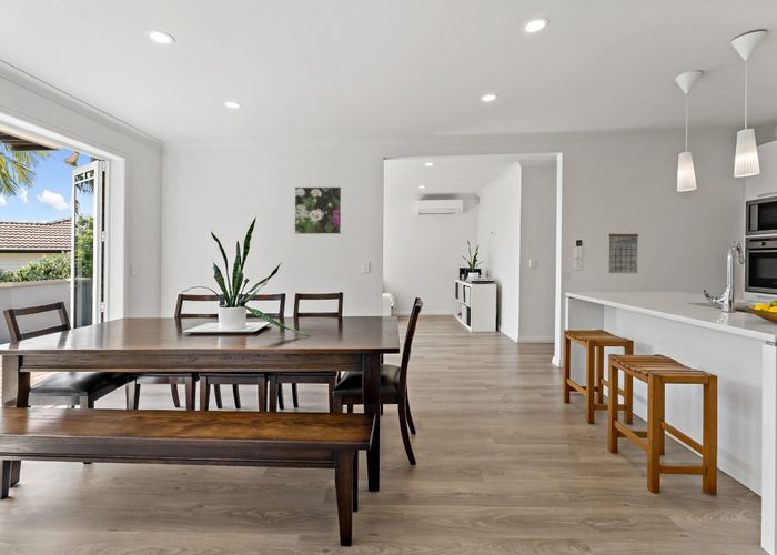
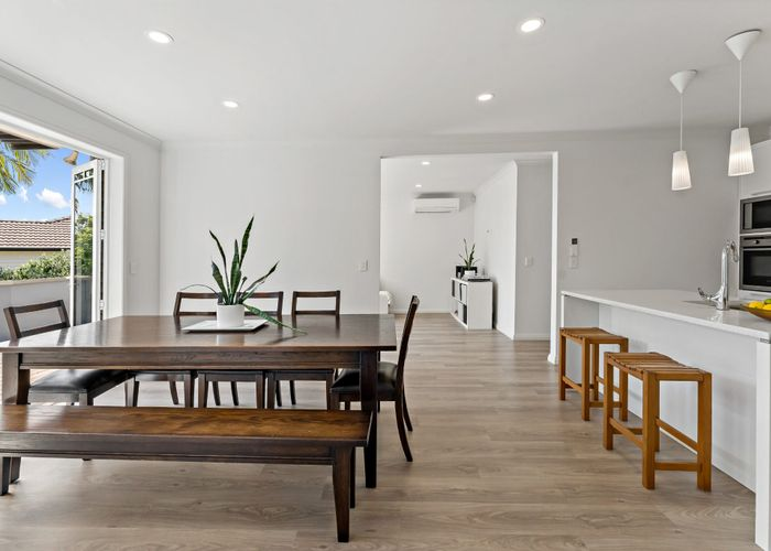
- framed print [293,185,343,235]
- calendar [608,225,639,274]
